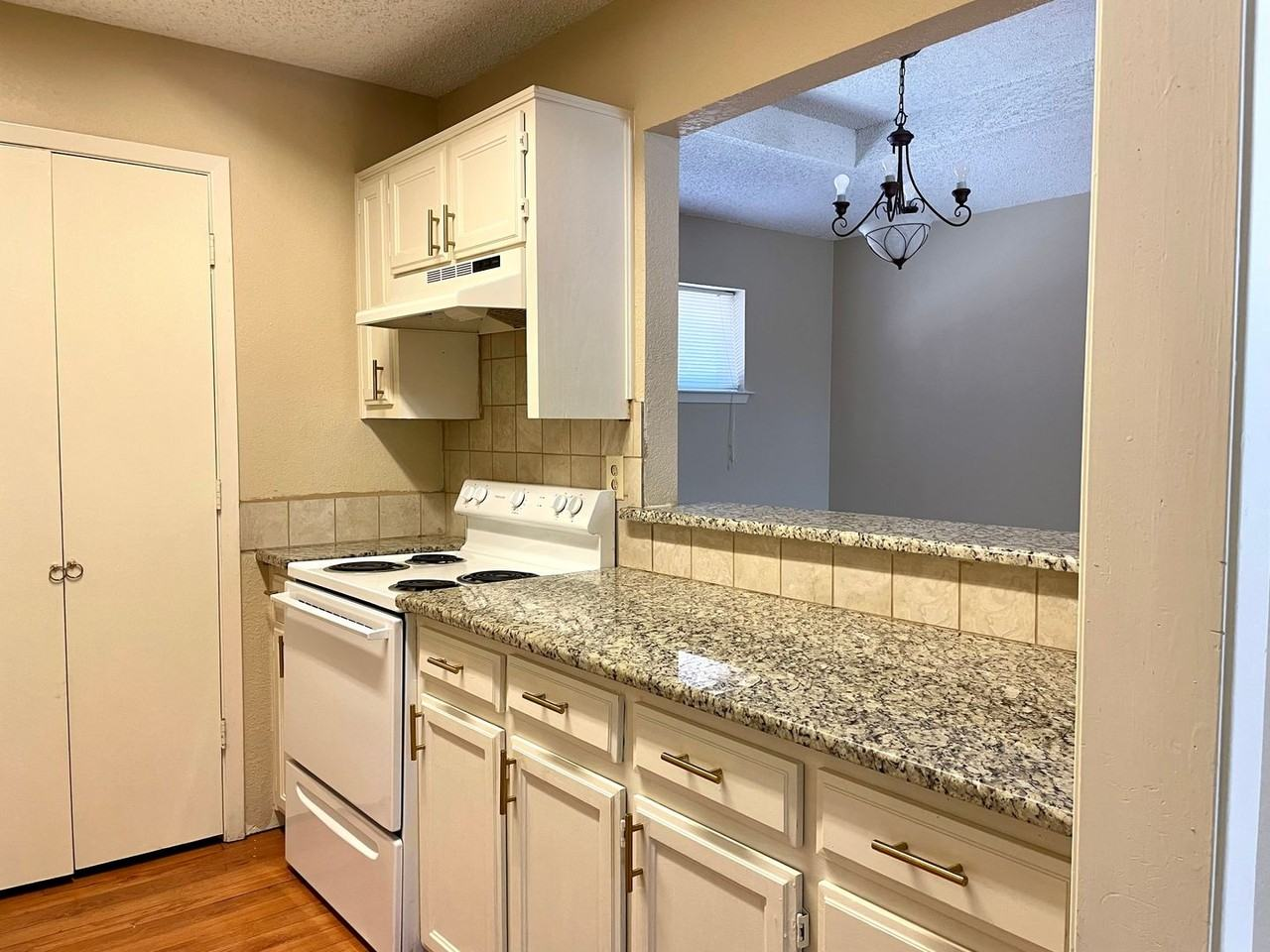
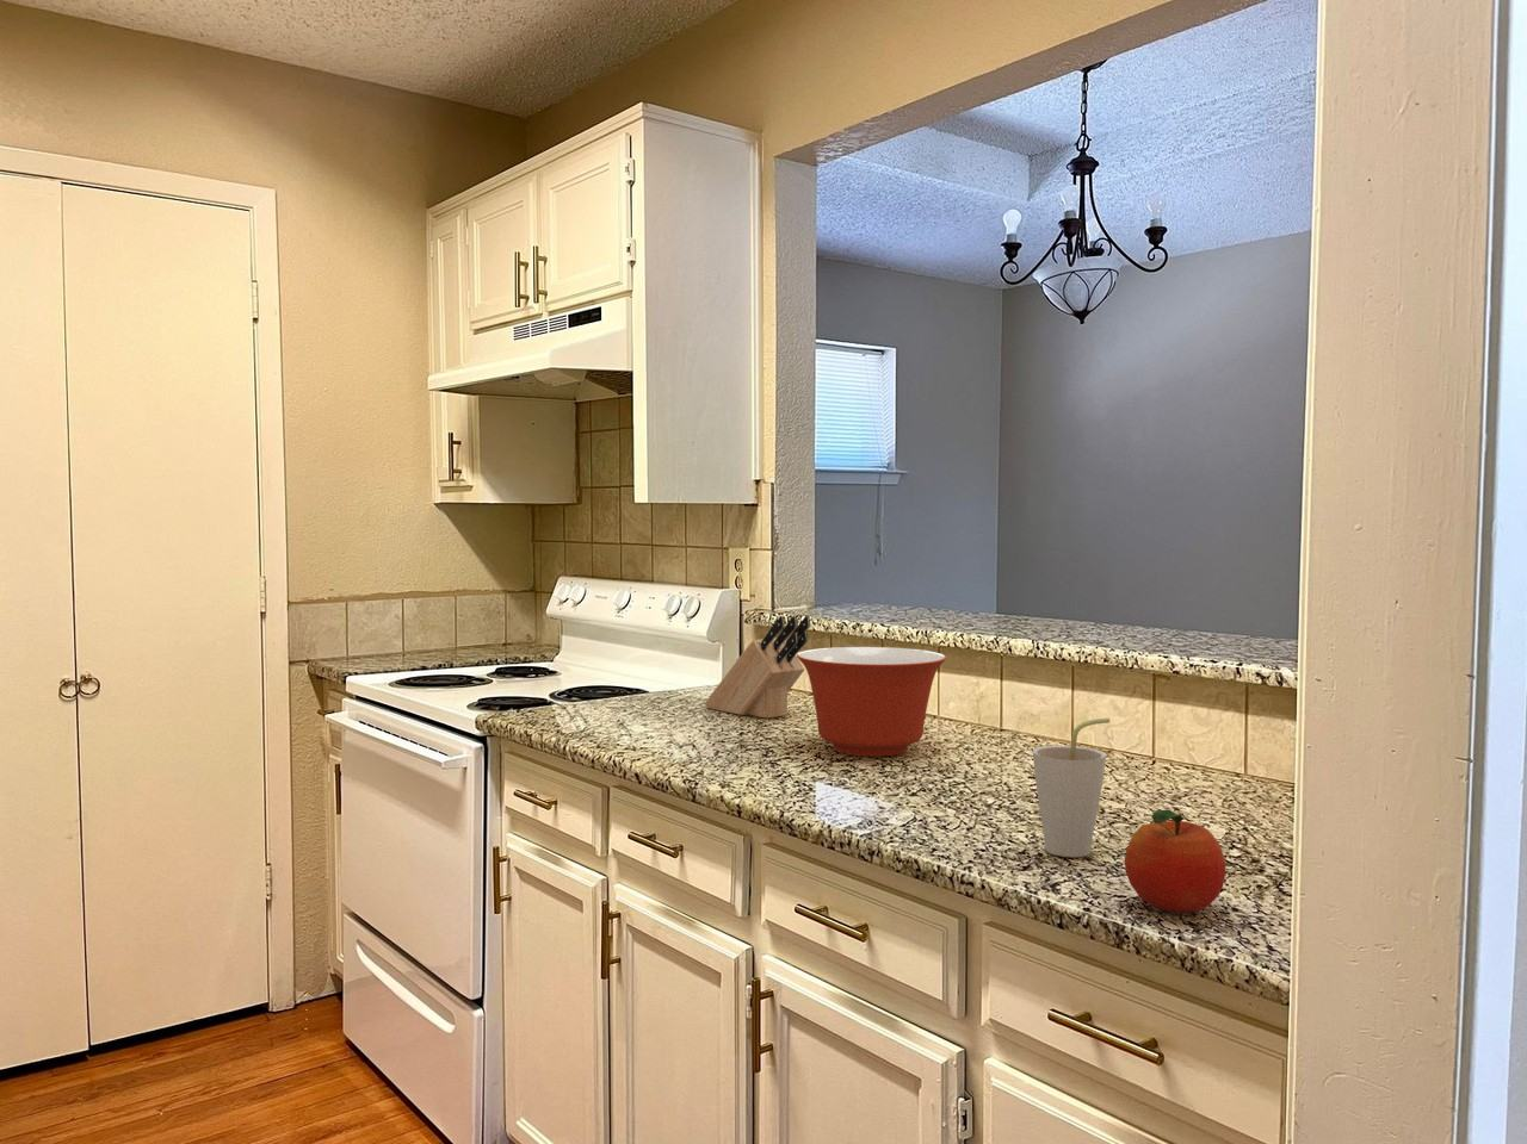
+ mixing bowl [796,645,947,758]
+ fruit [1124,809,1228,914]
+ knife block [703,615,812,720]
+ cup [1032,717,1111,858]
